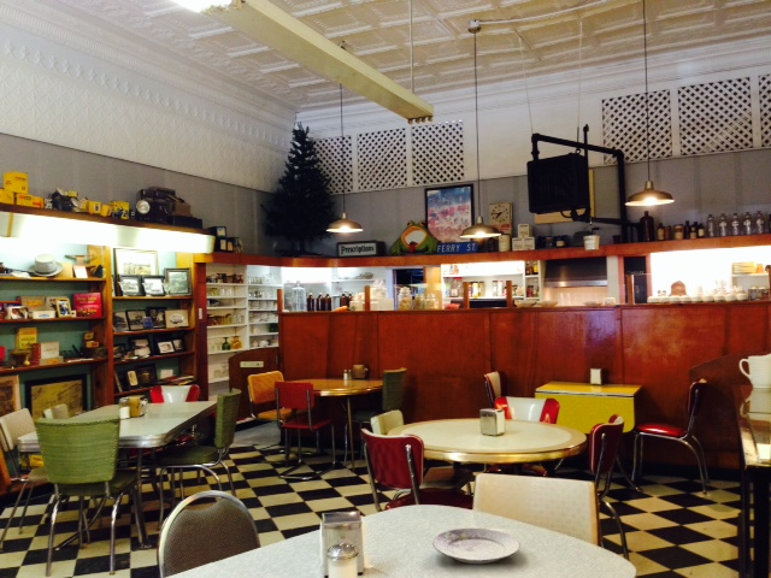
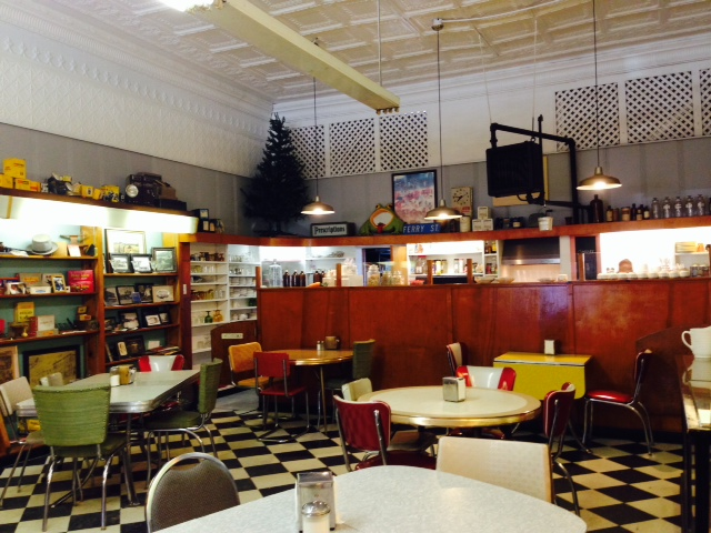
- plate [431,527,522,565]
